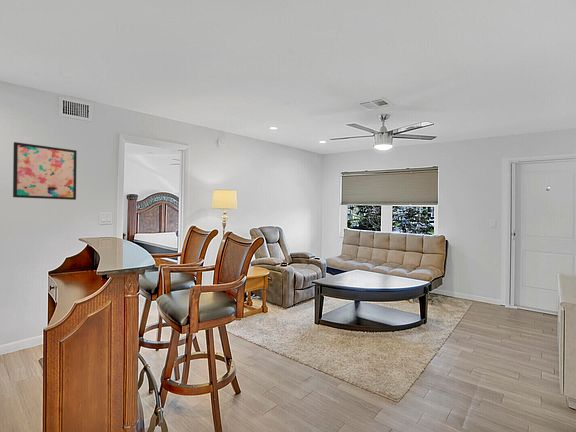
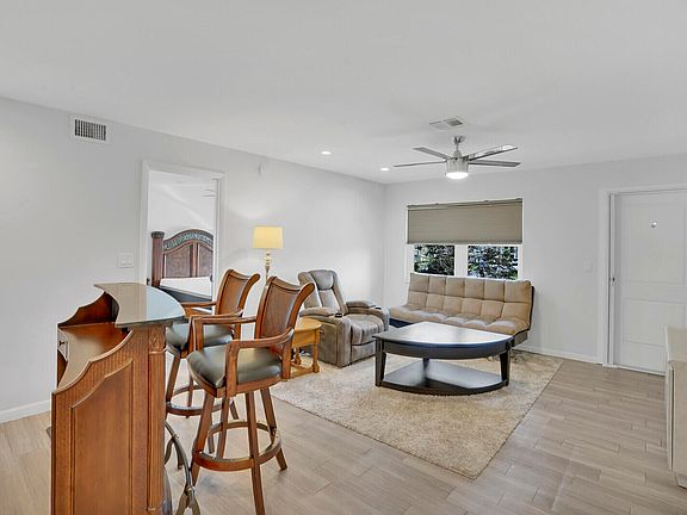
- wall art [12,141,78,201]
